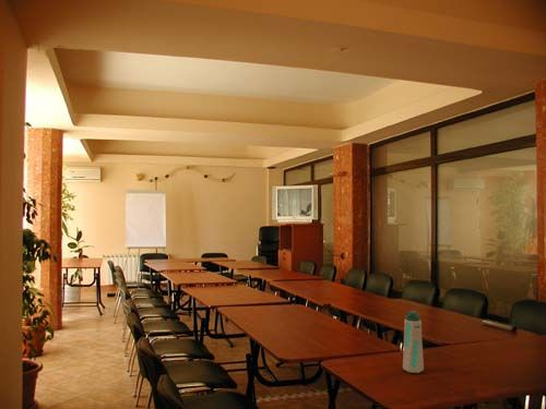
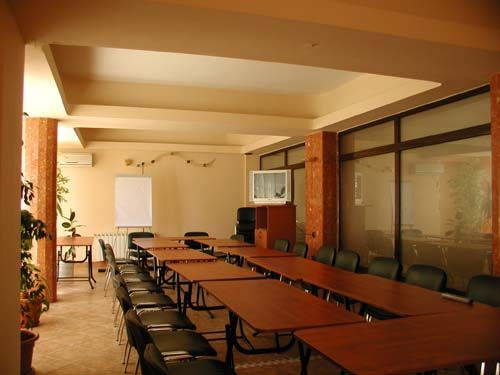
- water bottle [402,310,425,374]
